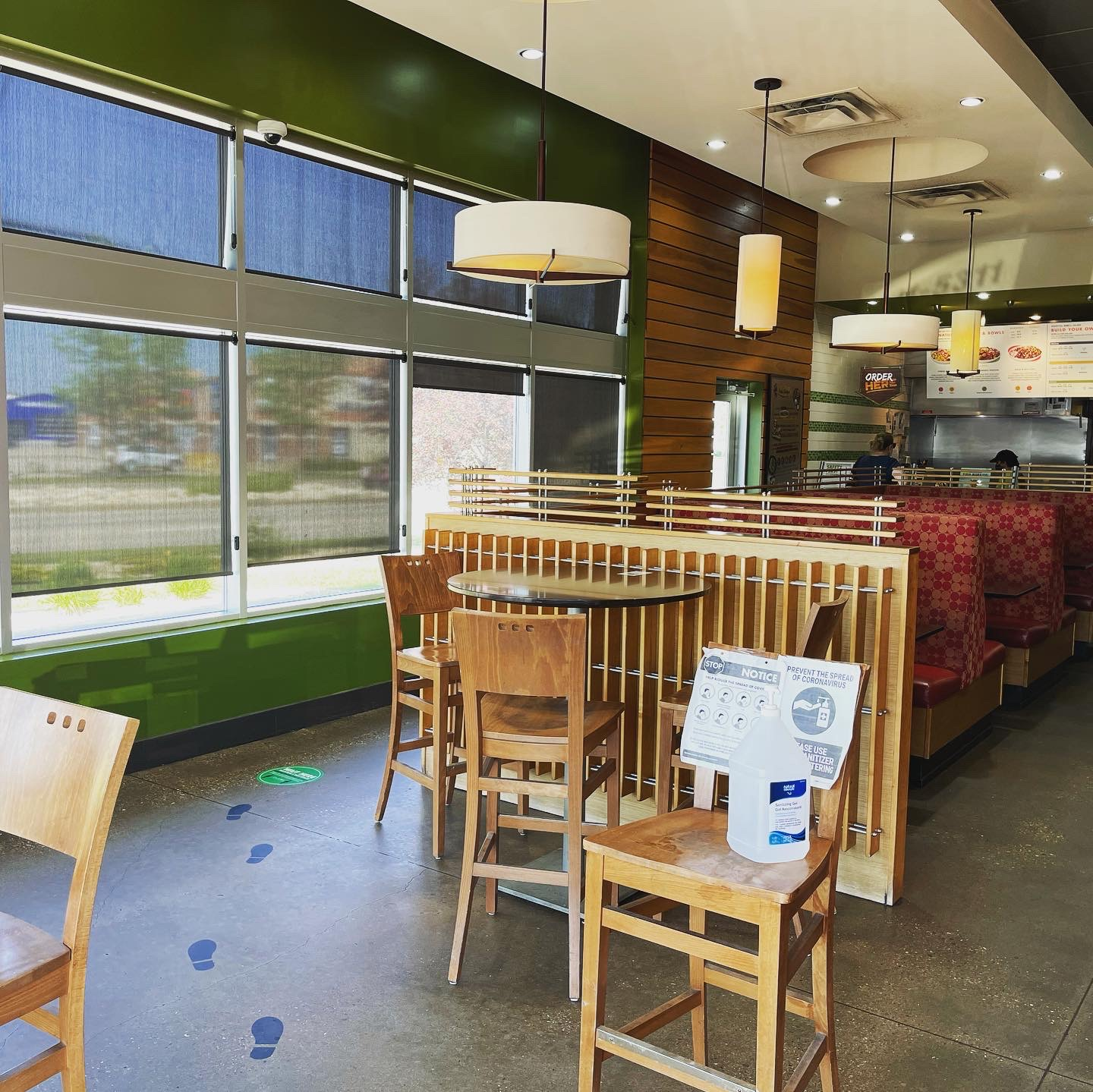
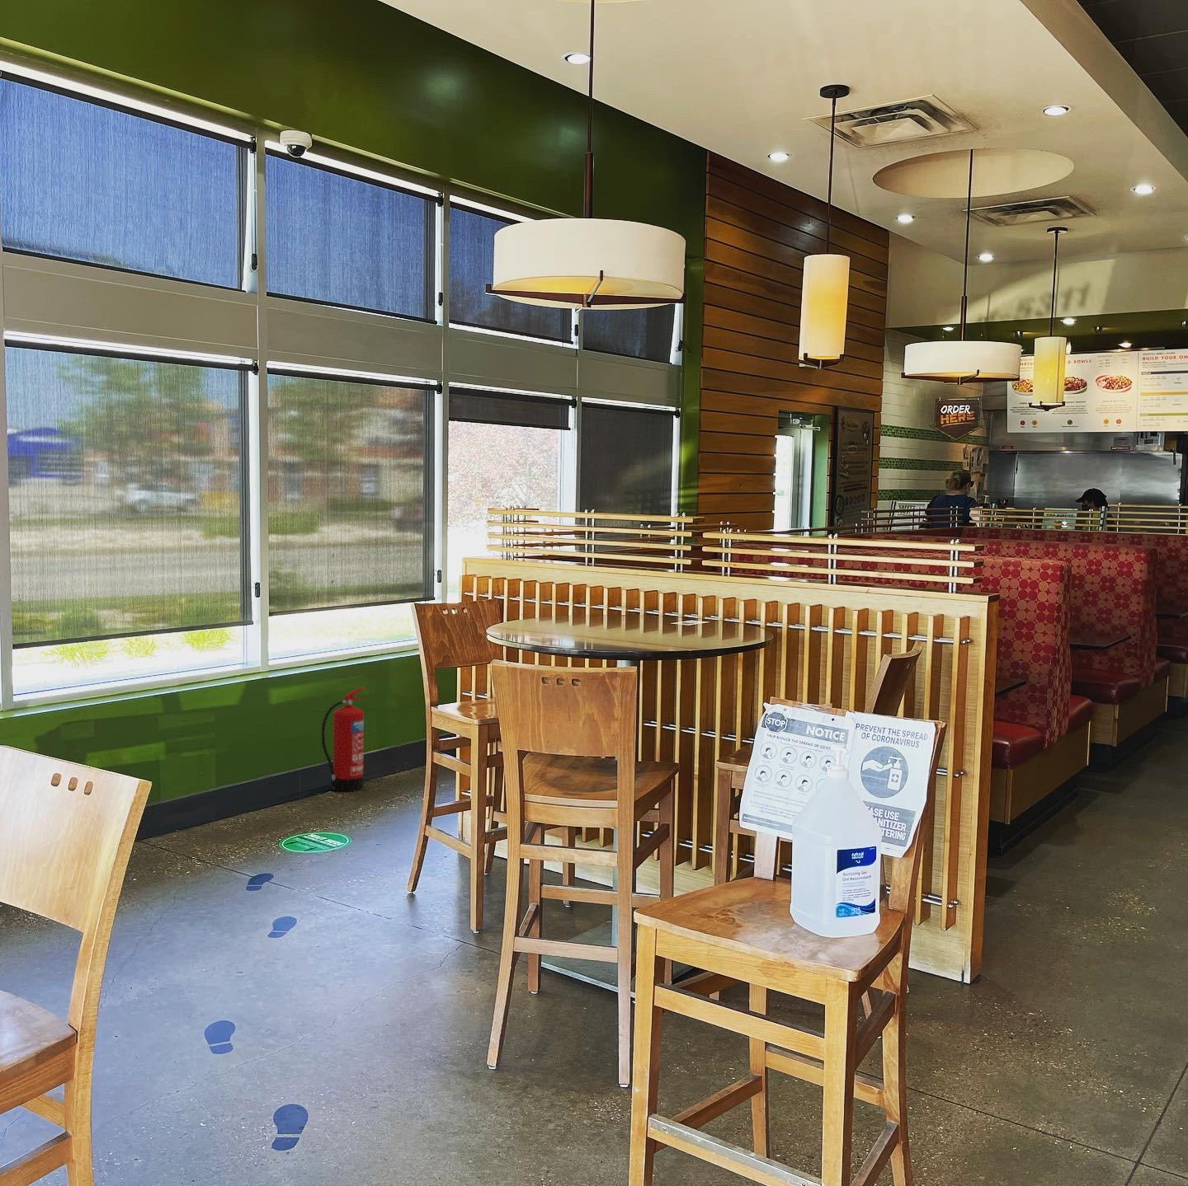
+ fire extinguisher [321,685,365,792]
